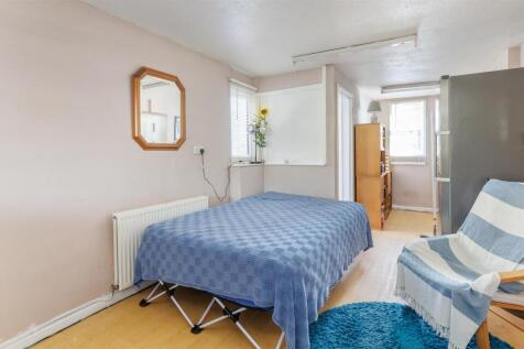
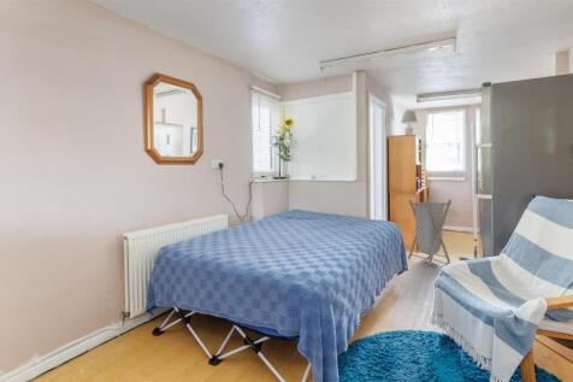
+ laundry hamper [407,198,453,266]
